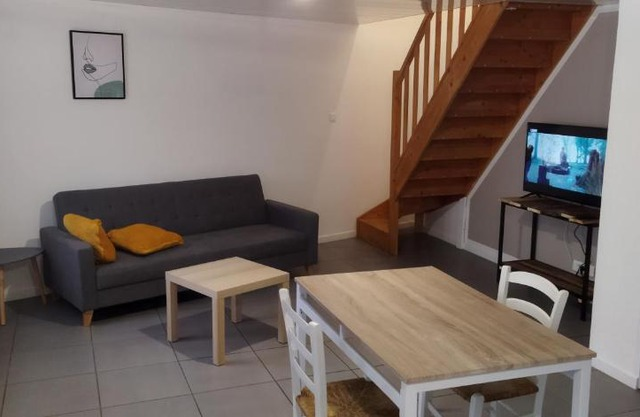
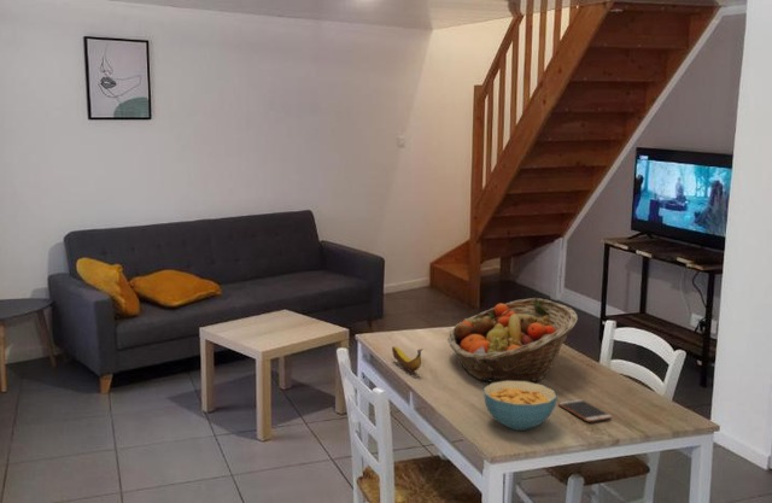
+ banana [391,345,423,373]
+ smartphone [557,398,613,423]
+ cereal bowl [482,381,558,432]
+ fruit basket [446,297,579,384]
